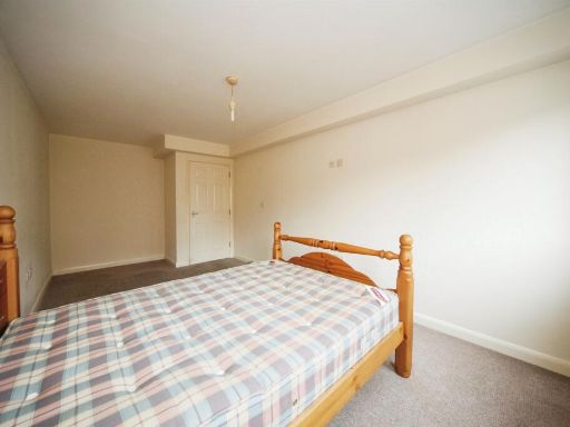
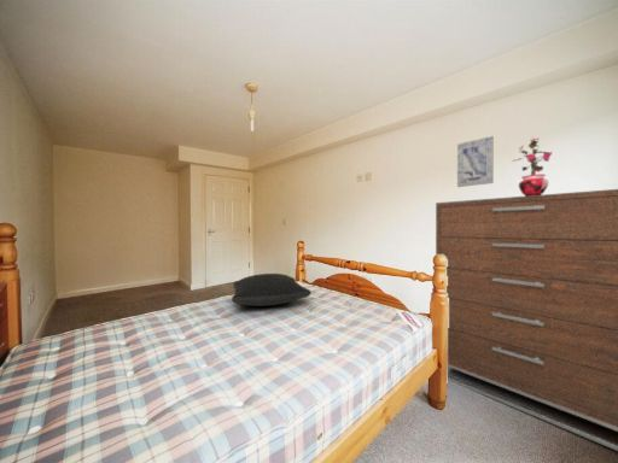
+ dresser [435,188,618,452]
+ potted plant [511,137,553,197]
+ pillow [231,272,313,307]
+ wall art [456,135,495,188]
